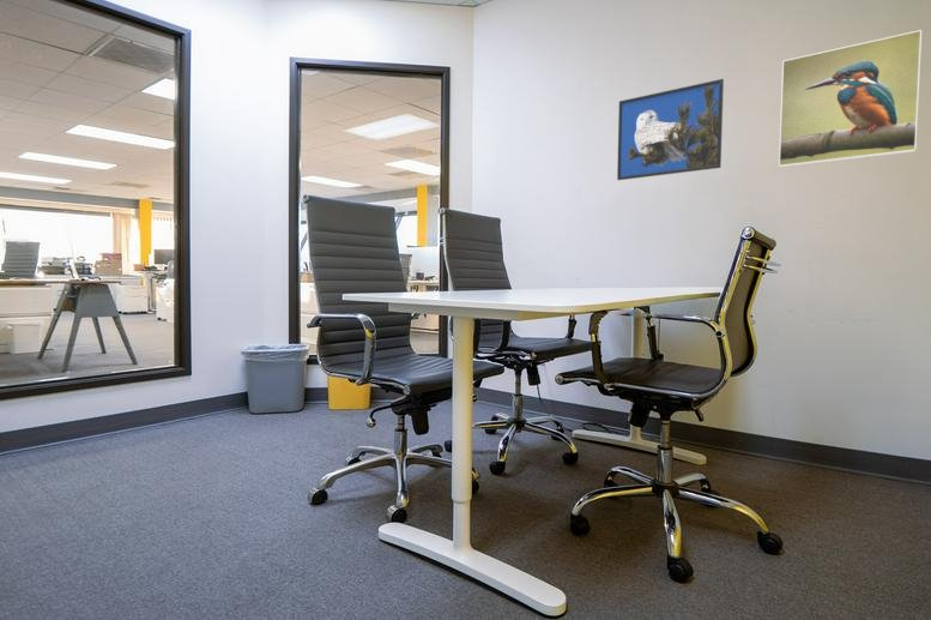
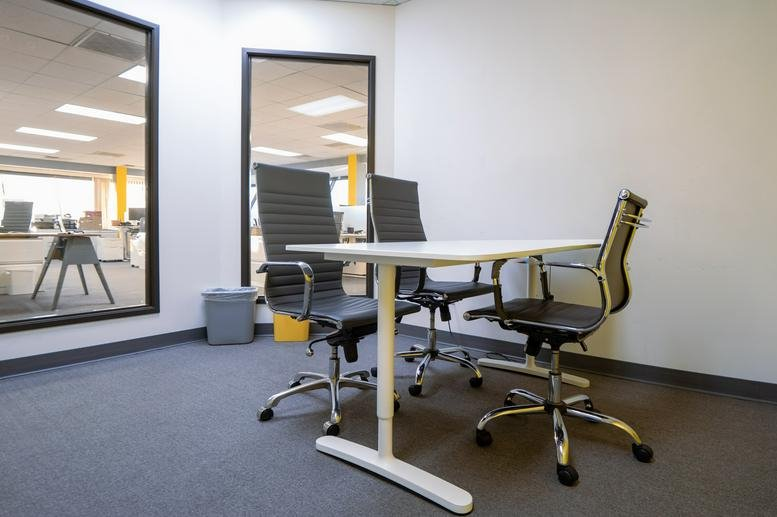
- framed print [778,29,923,168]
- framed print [616,78,725,181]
